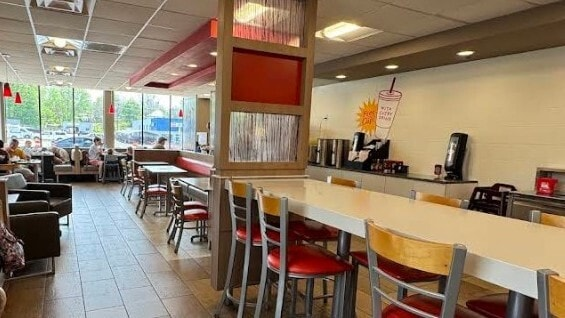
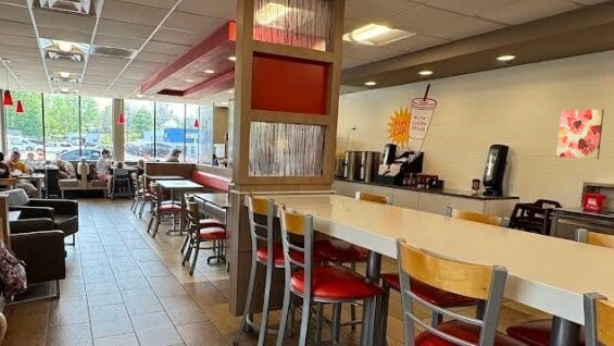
+ wall art [555,109,605,160]
